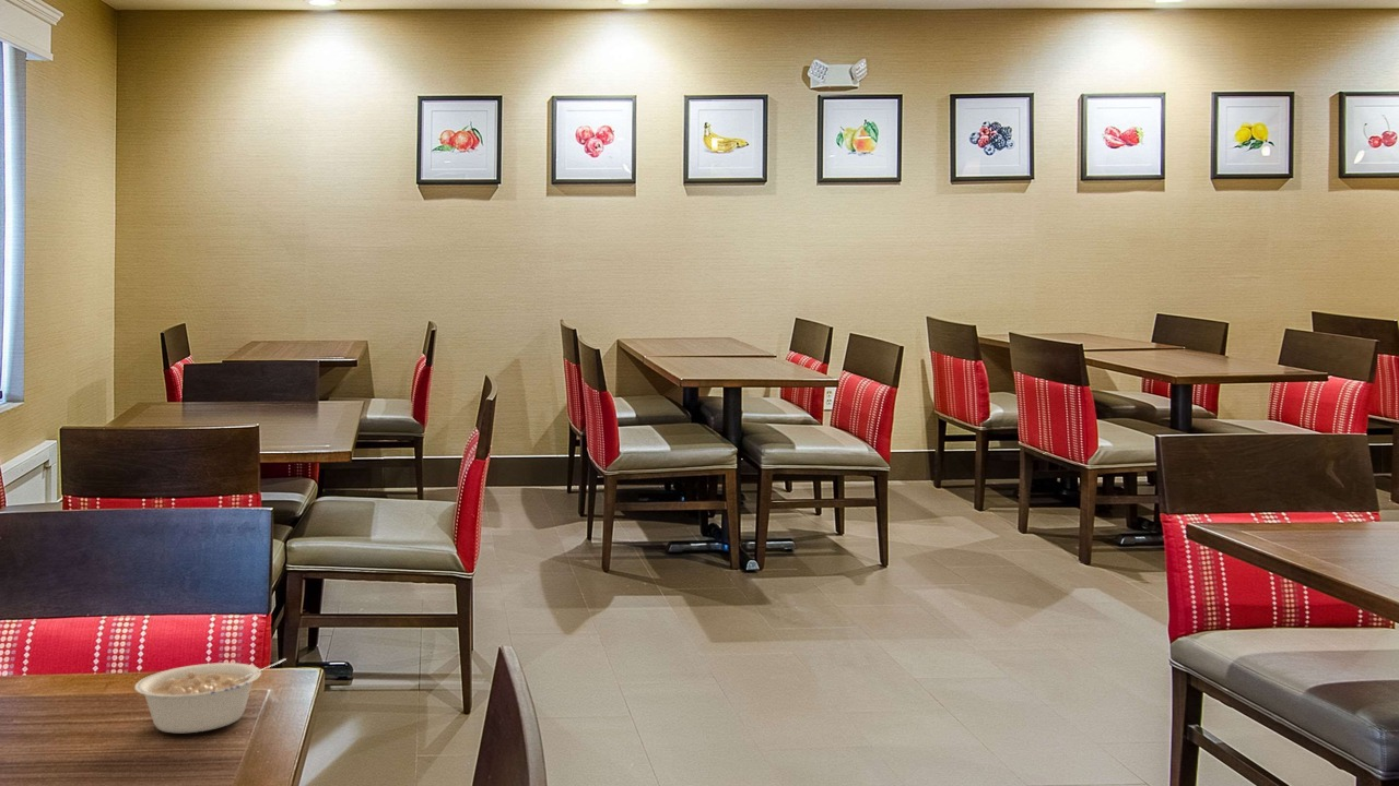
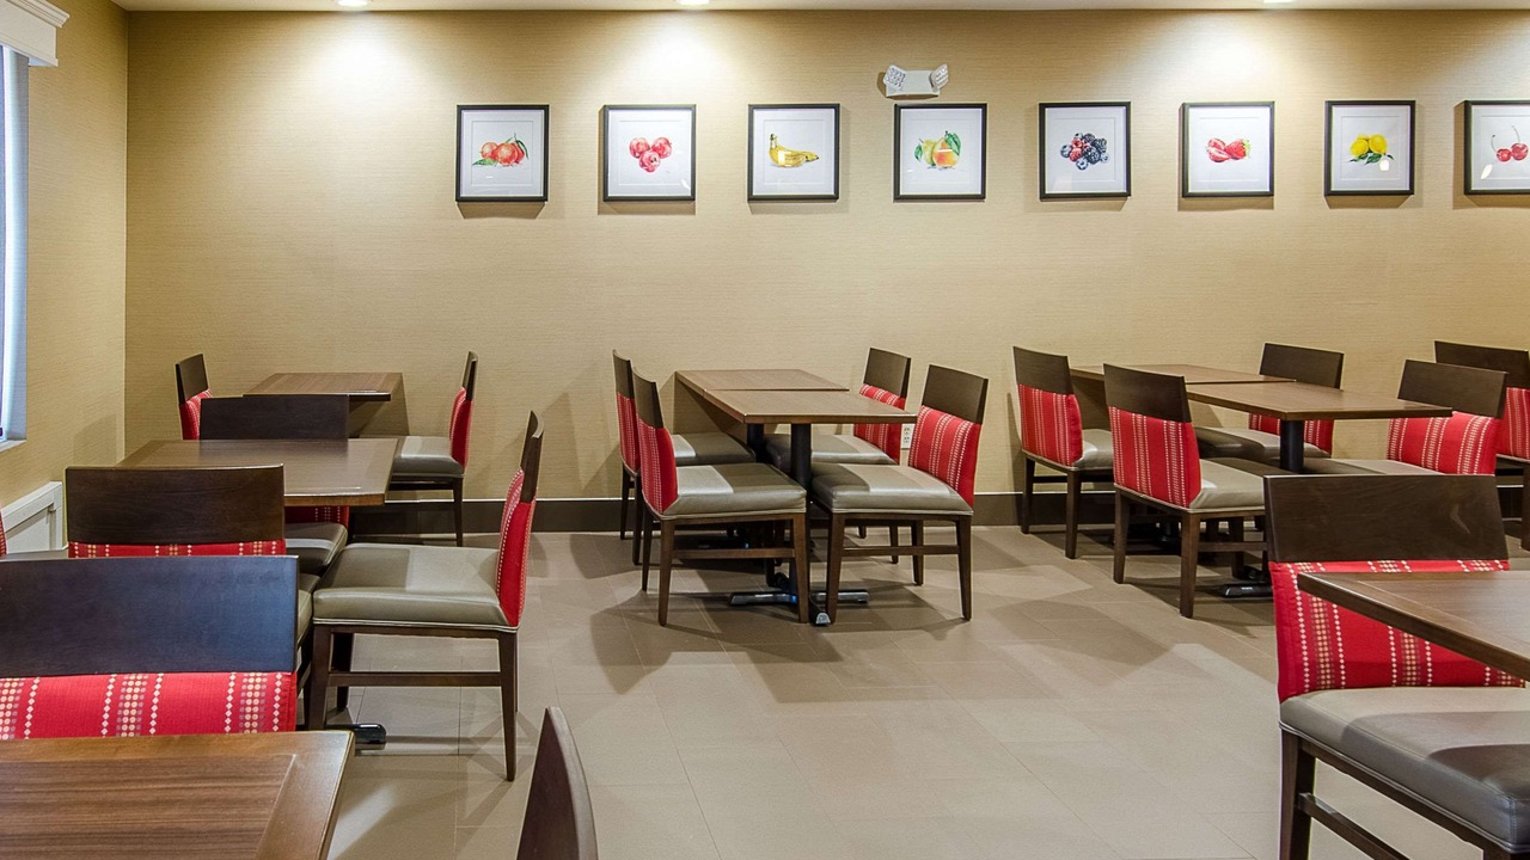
- legume [133,657,287,734]
